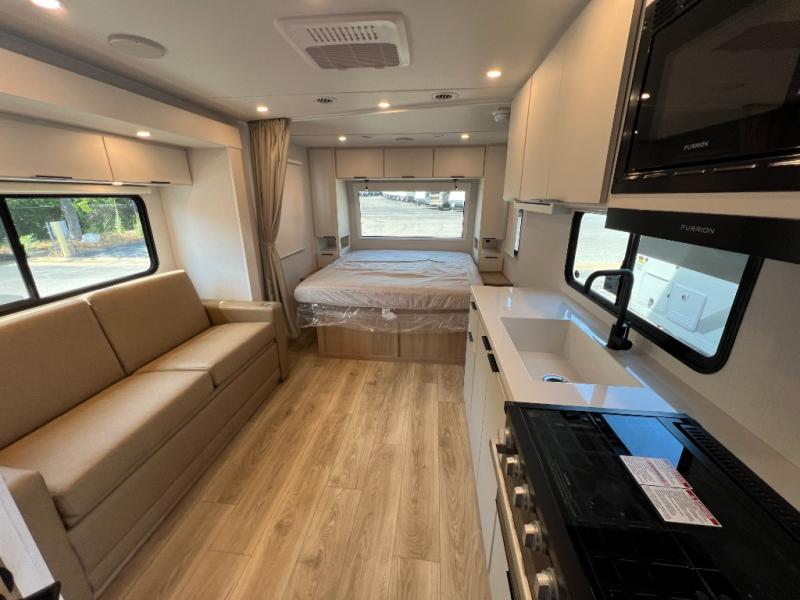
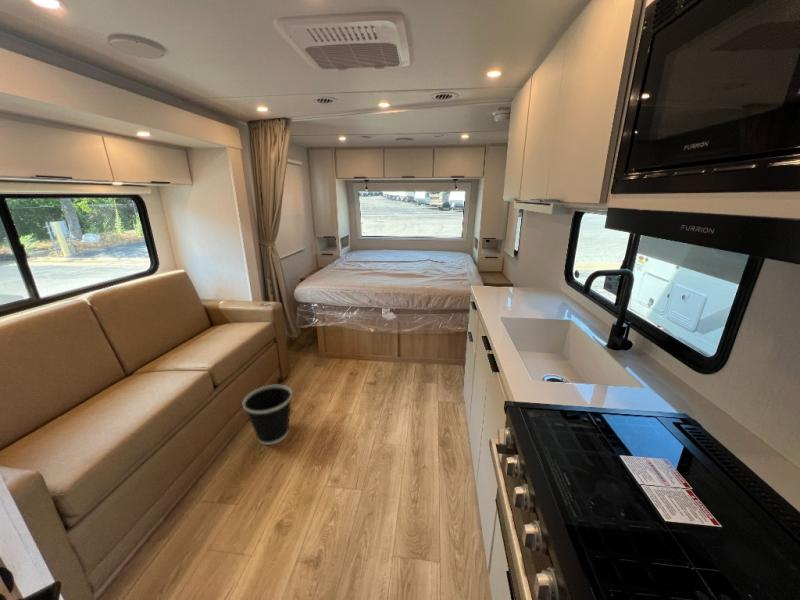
+ wastebasket [242,384,293,446]
